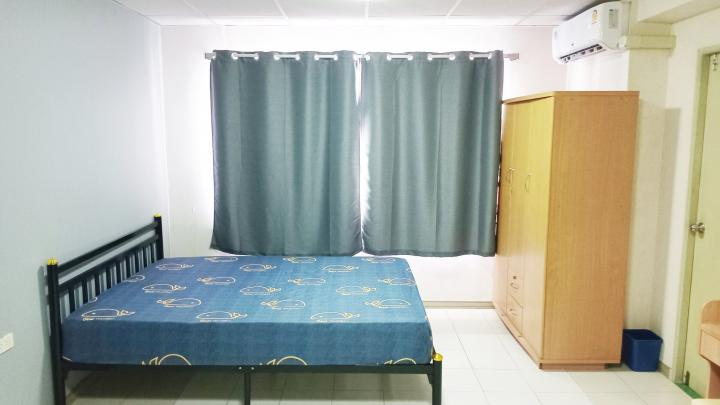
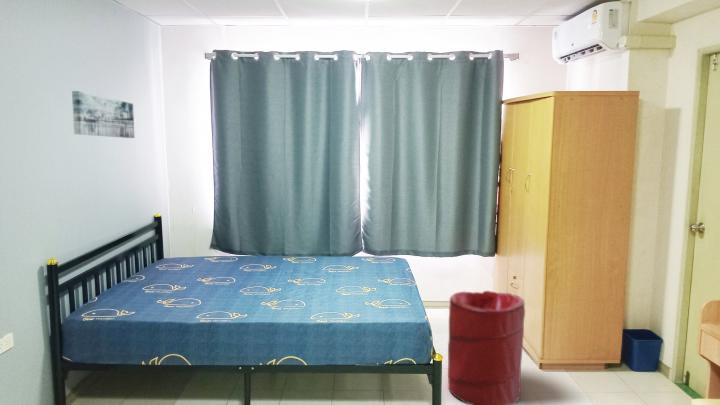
+ laundry hamper [447,290,526,405]
+ wall art [71,90,135,139]
